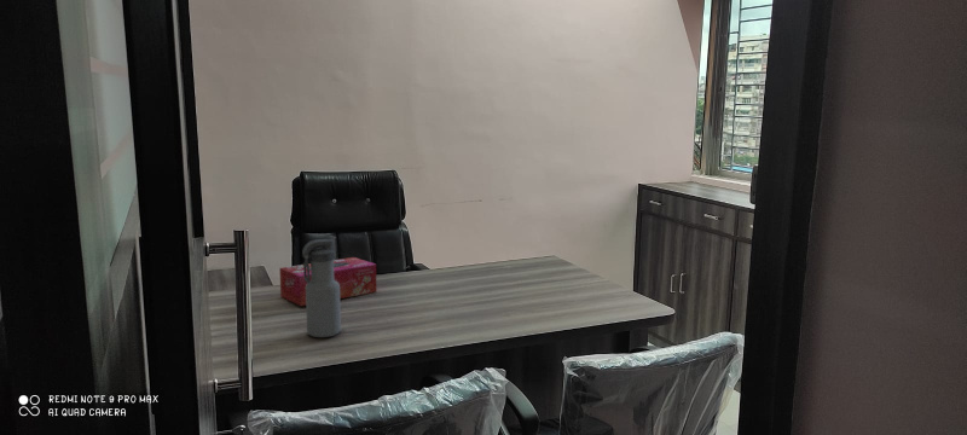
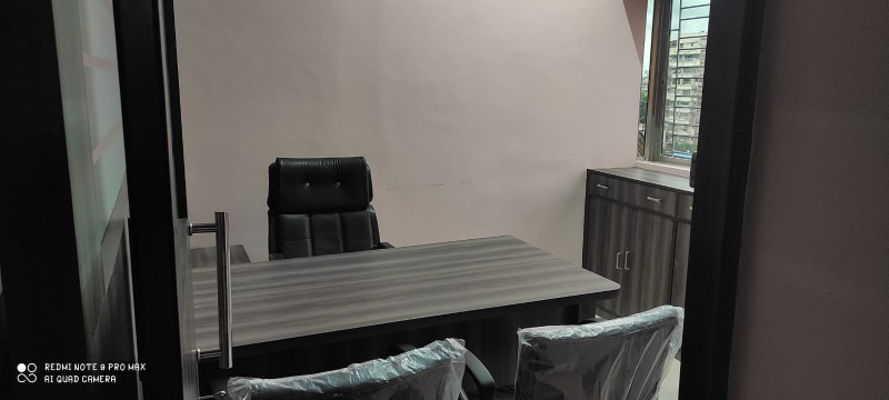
- tissue box [278,256,377,307]
- water bottle [301,238,342,338]
